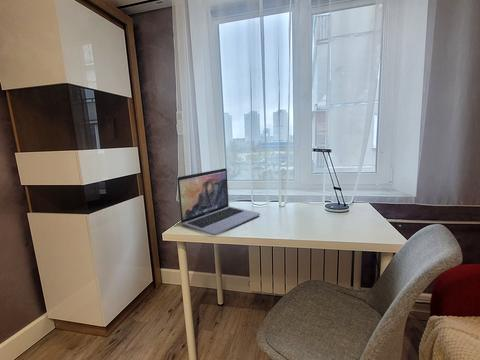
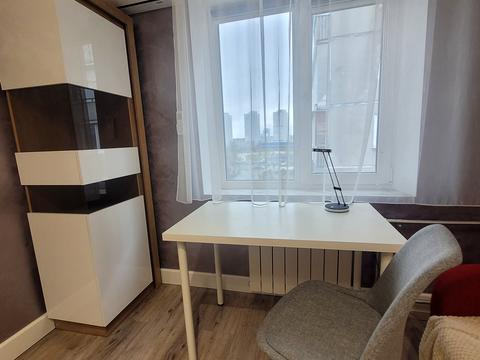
- laptop [176,167,261,236]
